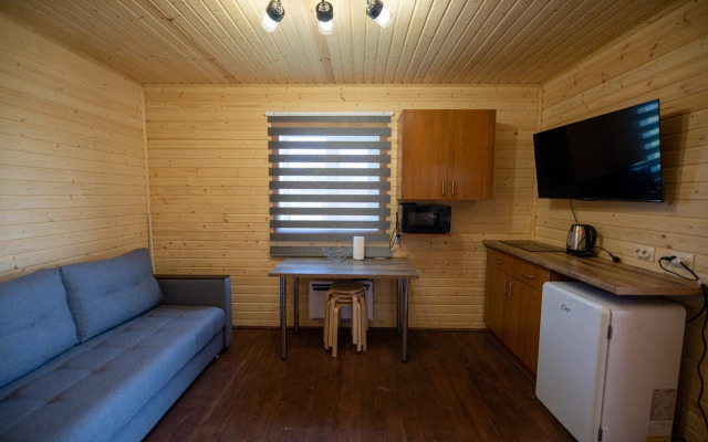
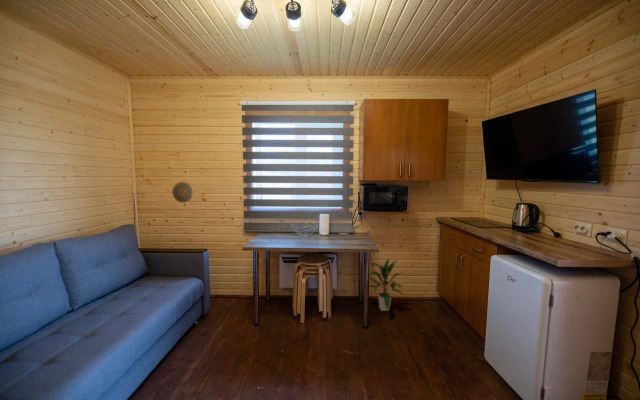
+ indoor plant [368,256,405,312]
+ decorative plate [171,181,194,204]
